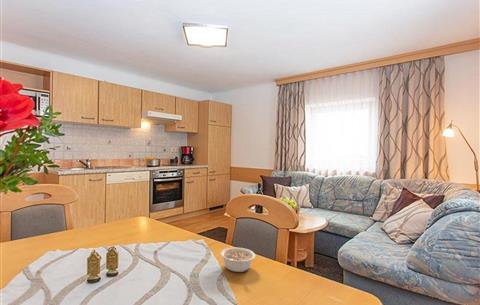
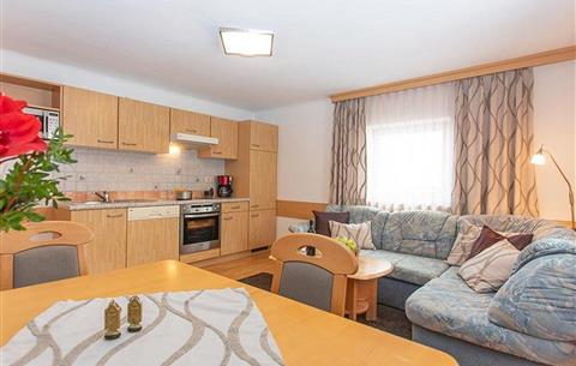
- legume [219,246,256,273]
